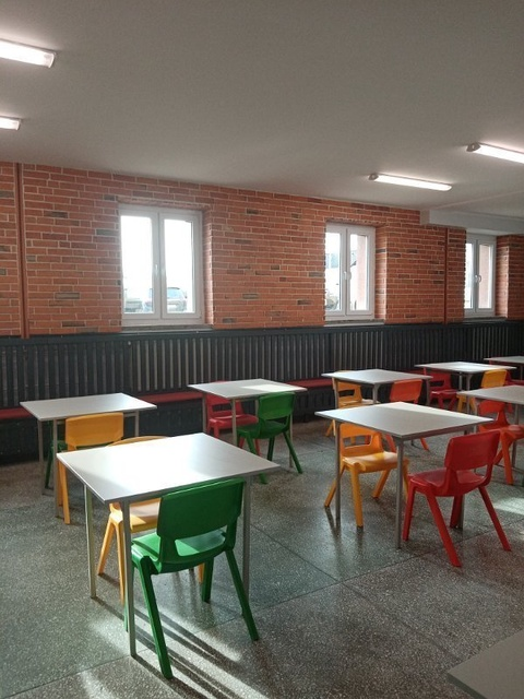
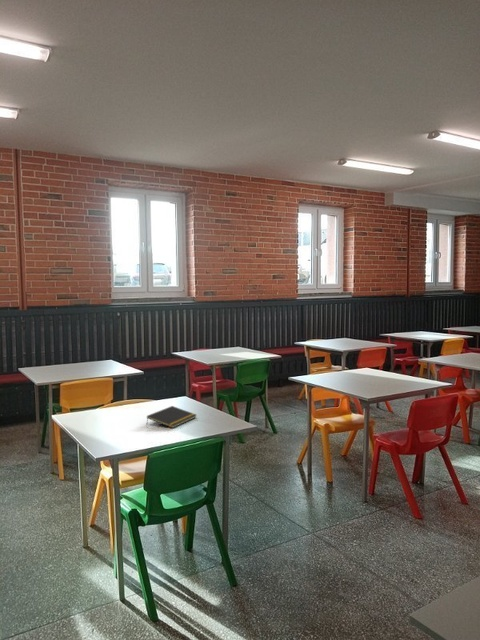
+ notepad [145,405,197,429]
